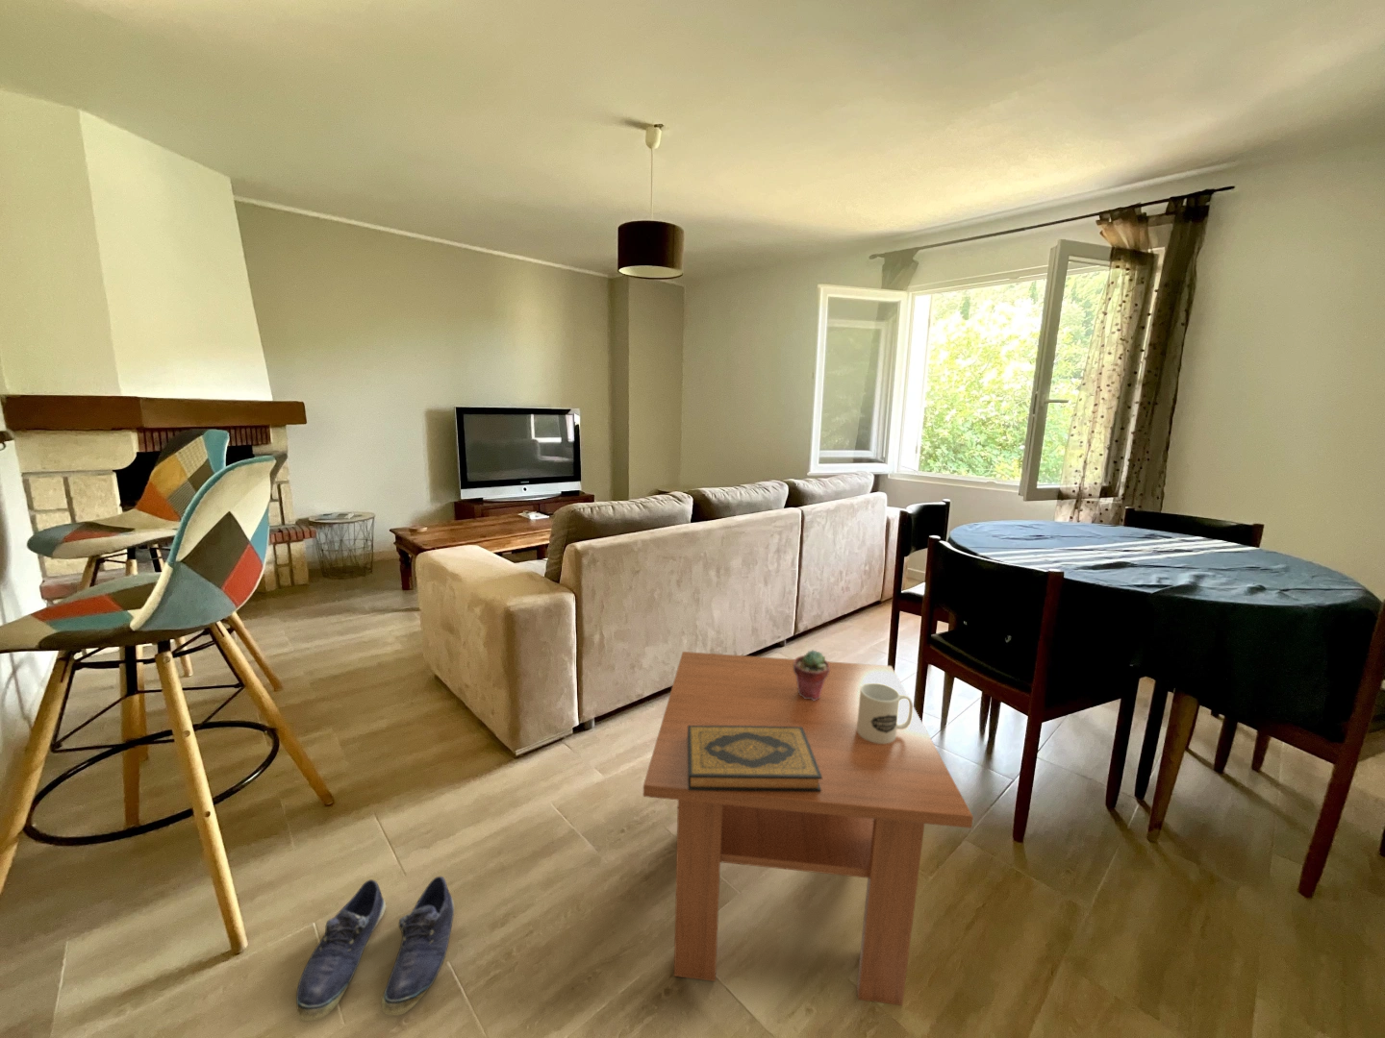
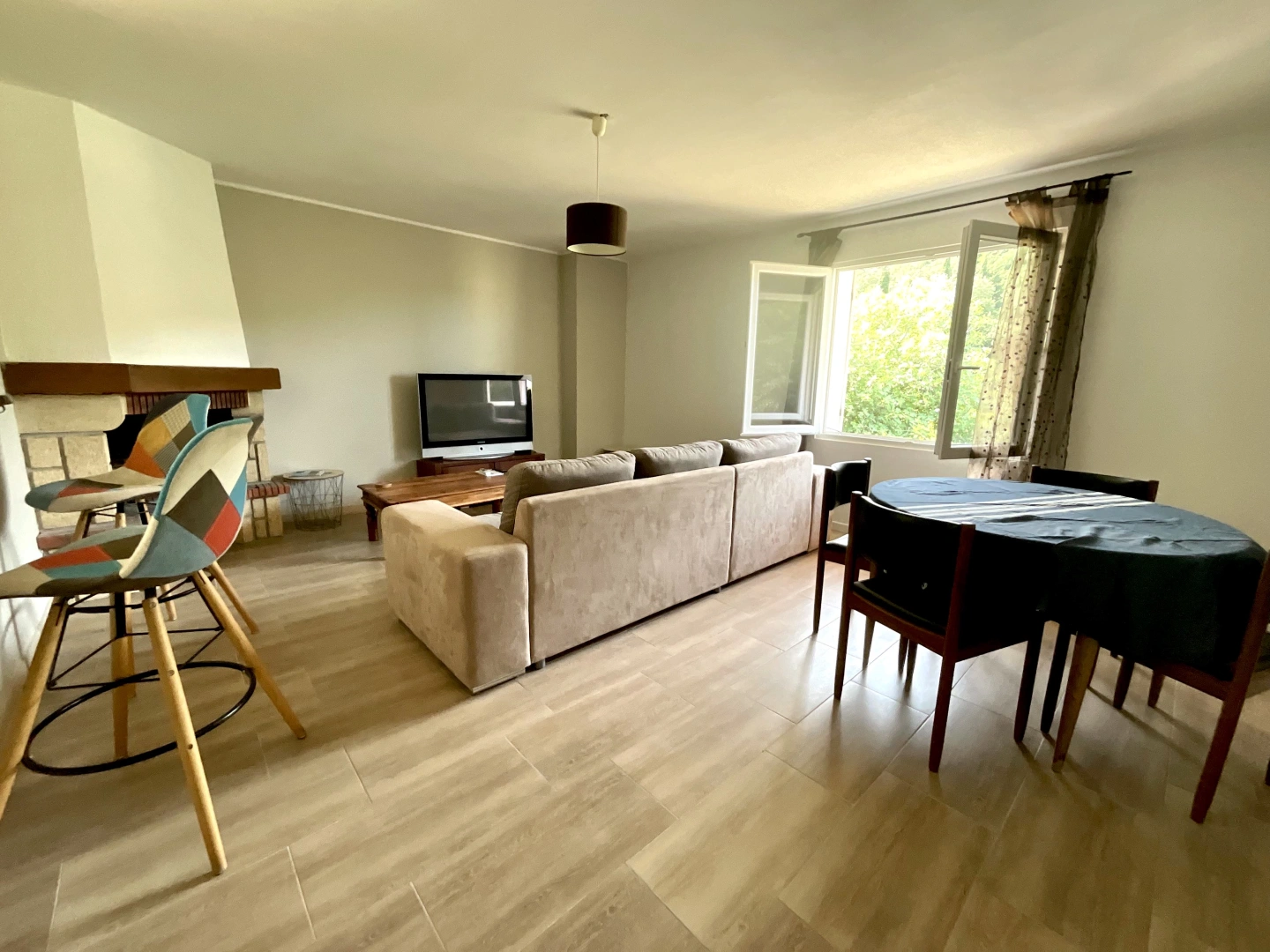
- mug [857,684,914,744]
- coffee table [642,651,974,1006]
- shoe [296,876,455,1024]
- potted succulent [794,649,830,701]
- hardback book [688,726,822,792]
